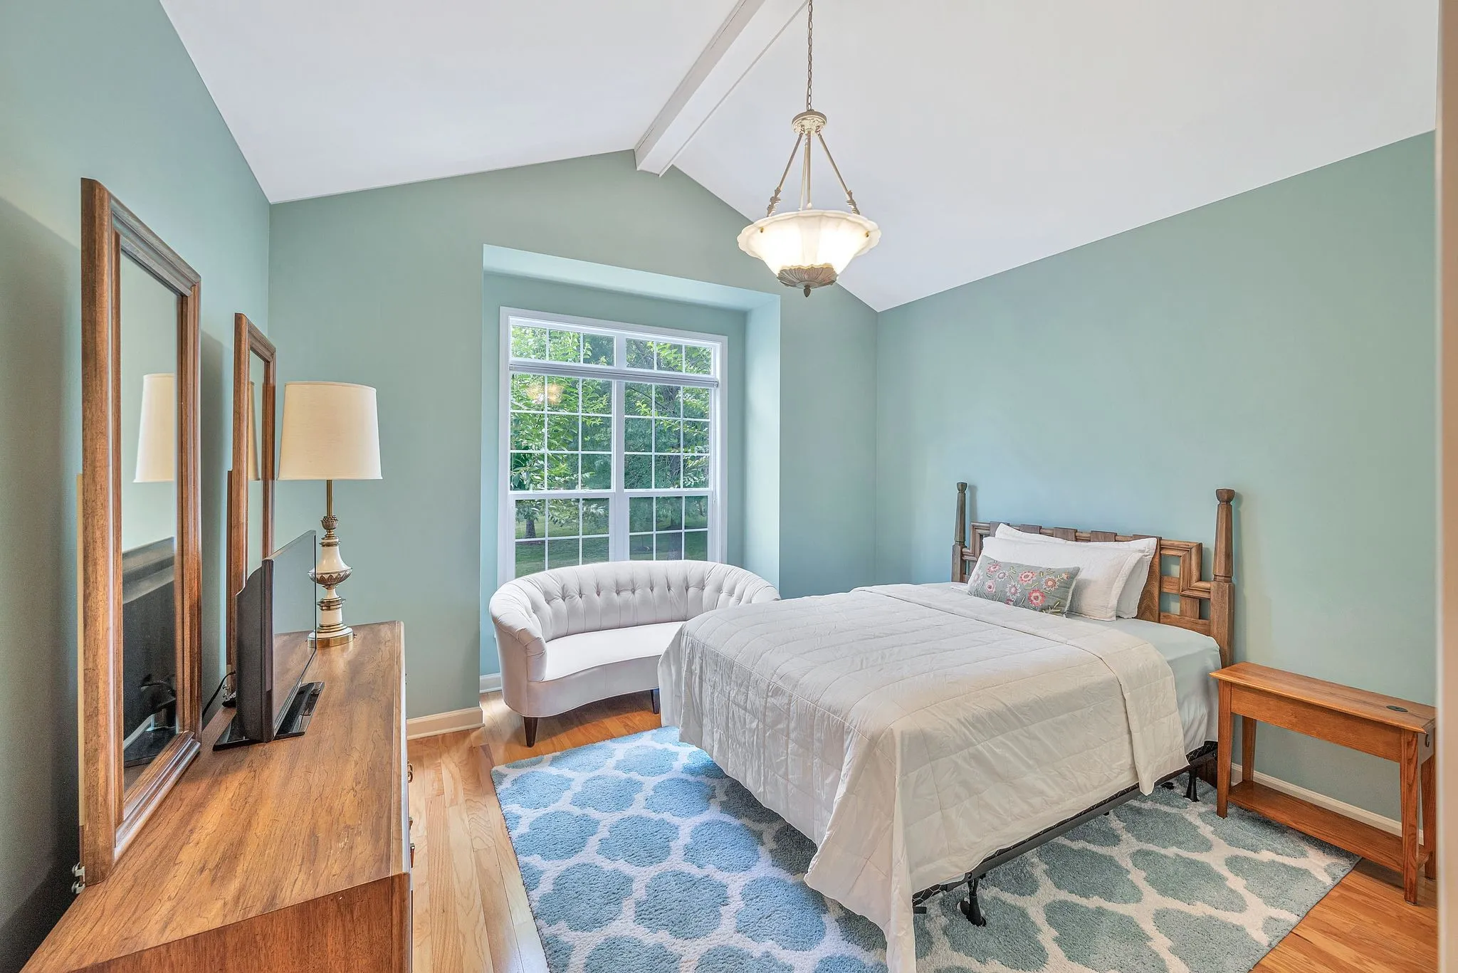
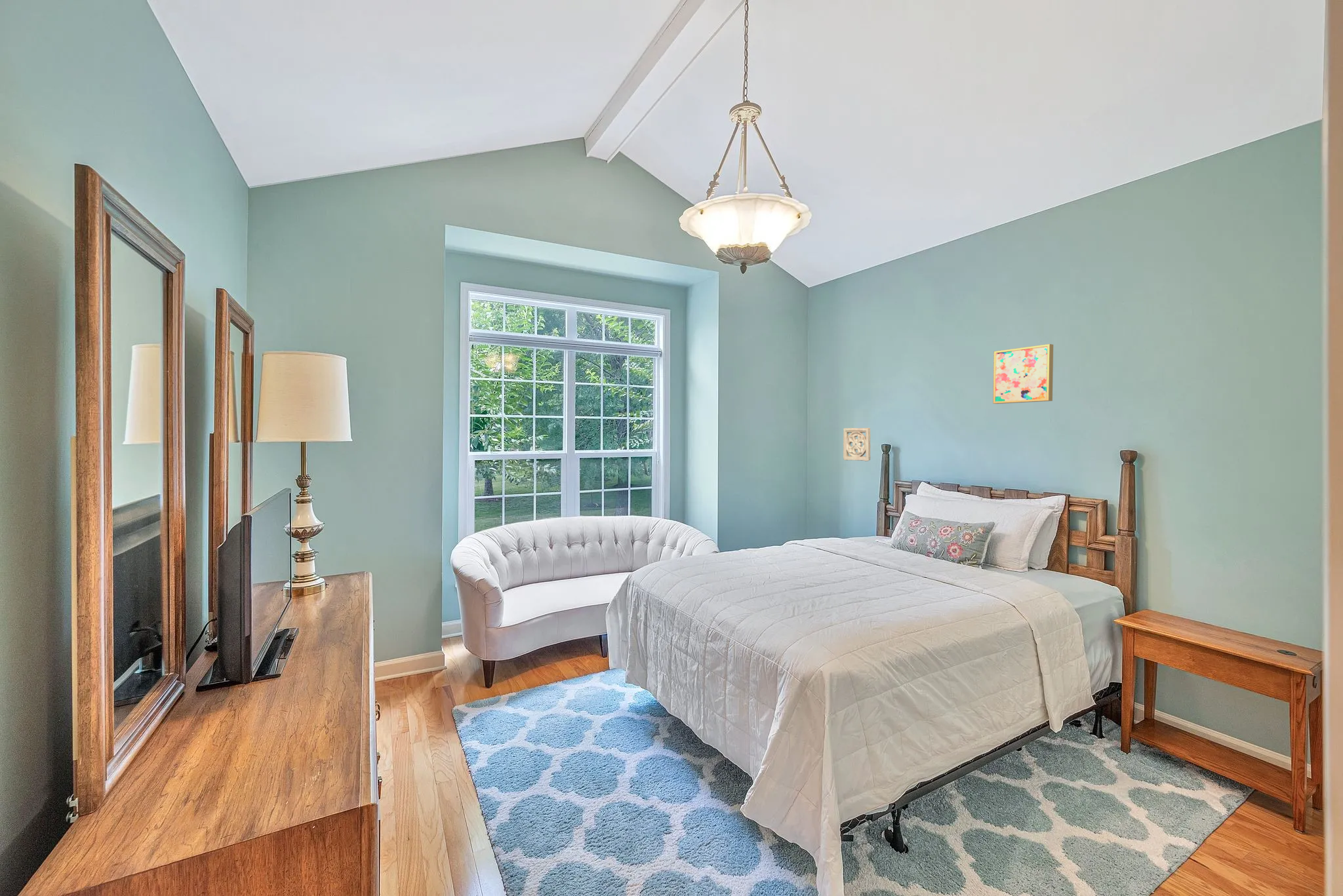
+ wall ornament [843,427,871,462]
+ wall art [992,343,1054,404]
